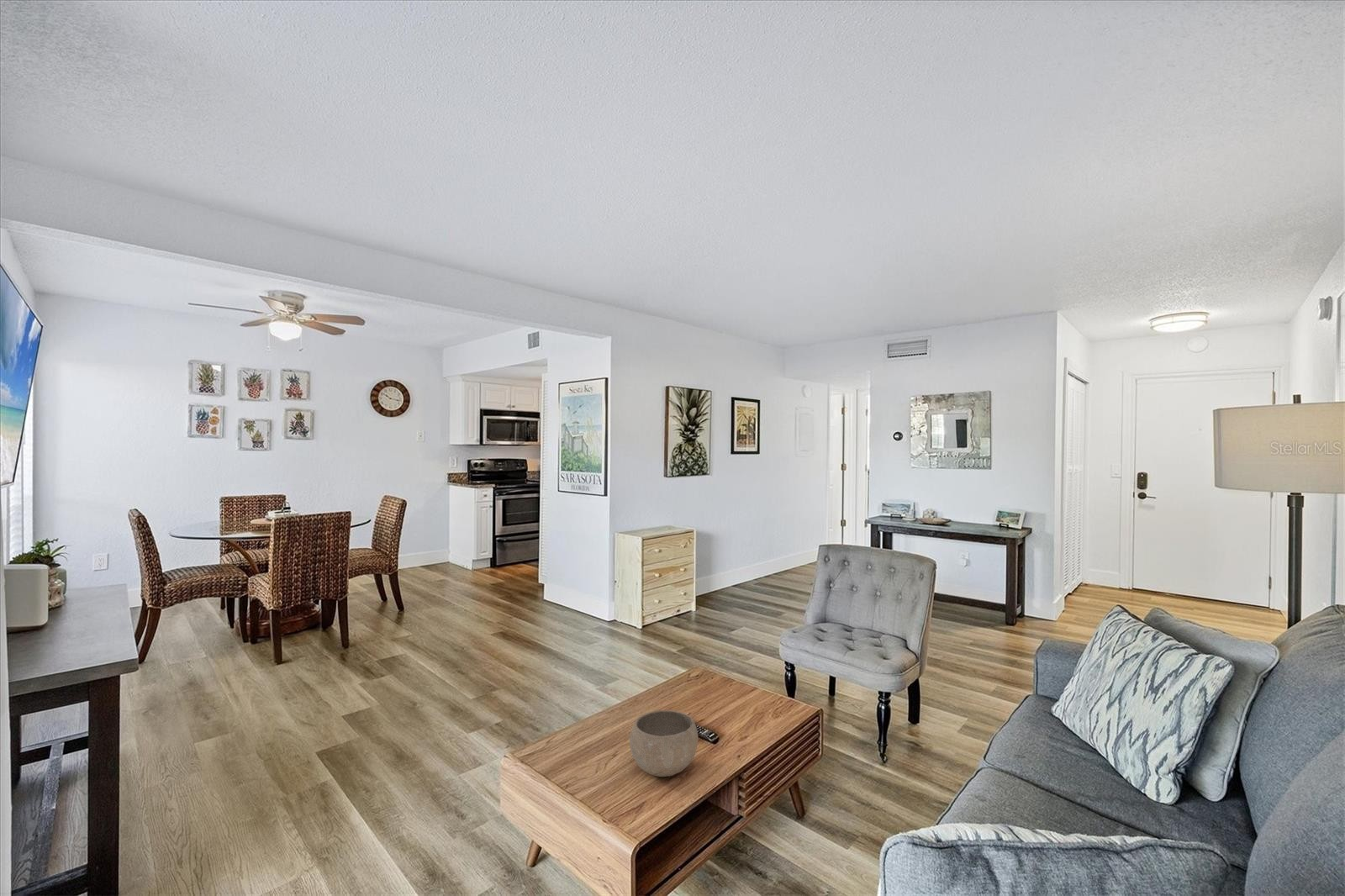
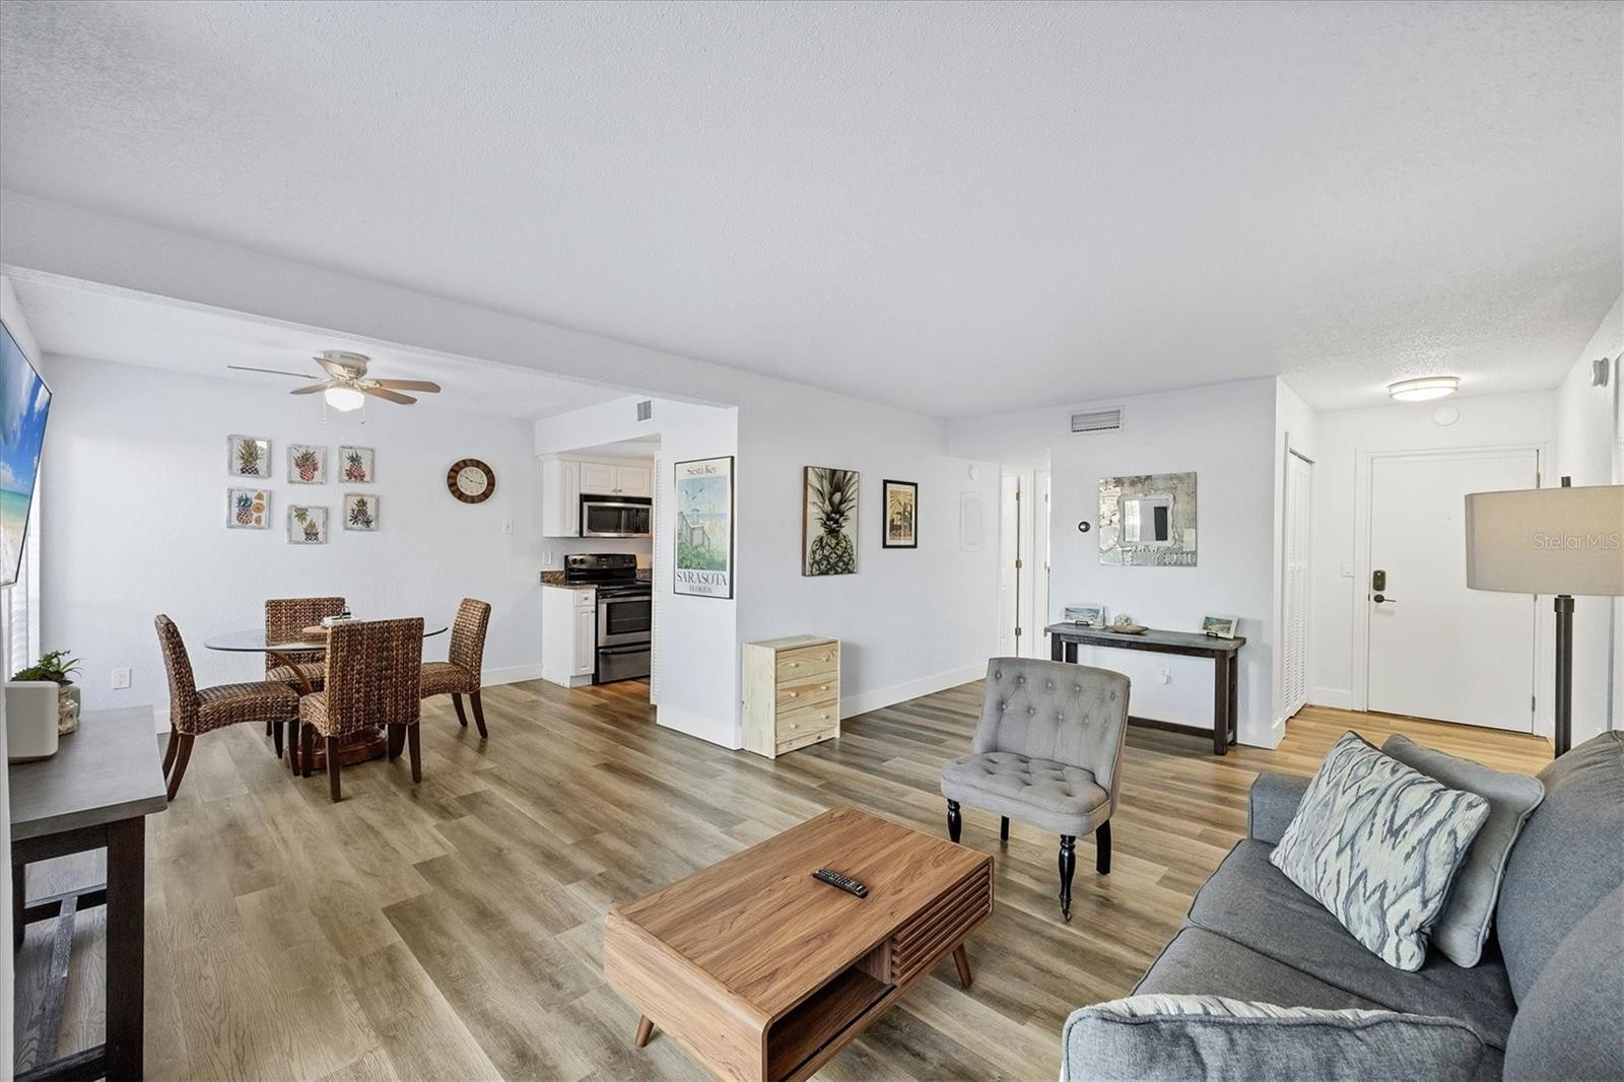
- bowl [629,709,699,777]
